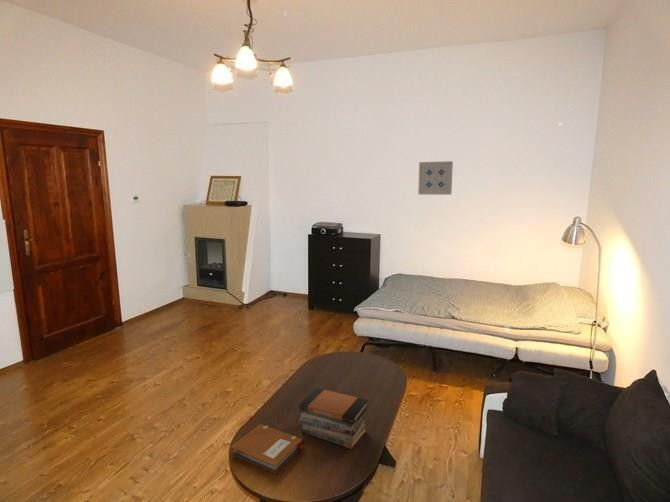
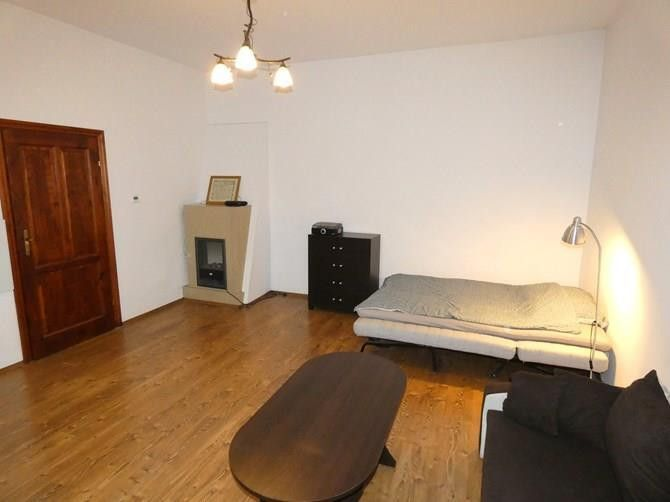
- book stack [298,387,369,450]
- wall art [417,160,454,196]
- notebook [229,423,305,475]
